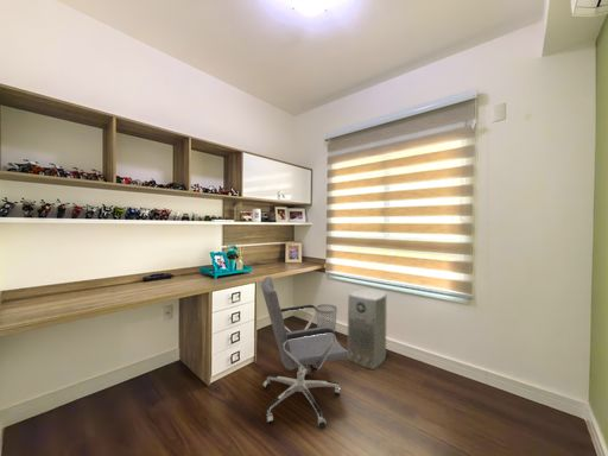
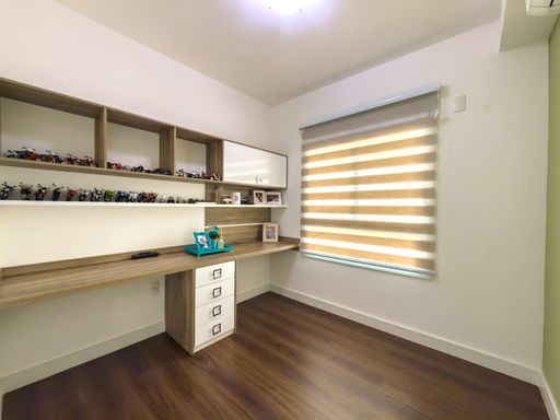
- office chair [260,276,349,430]
- air purifier [346,287,387,370]
- wastebasket [315,303,338,334]
